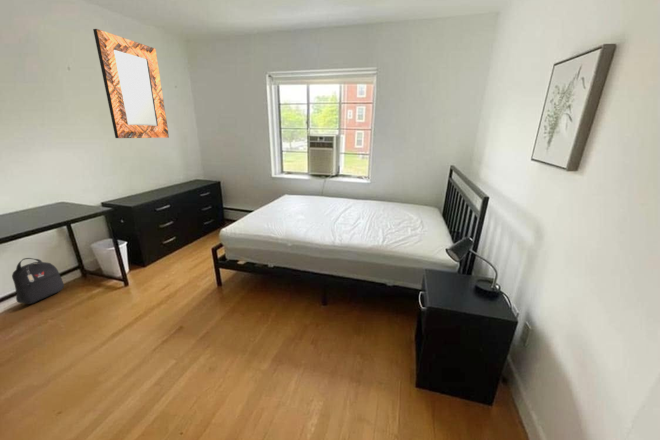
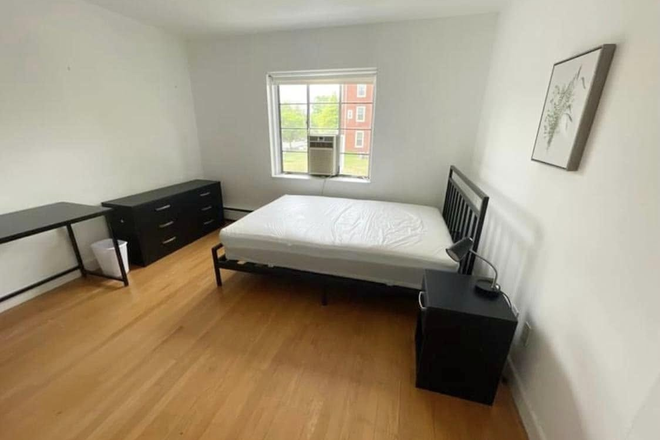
- home mirror [92,28,170,139]
- backpack [11,257,65,305]
